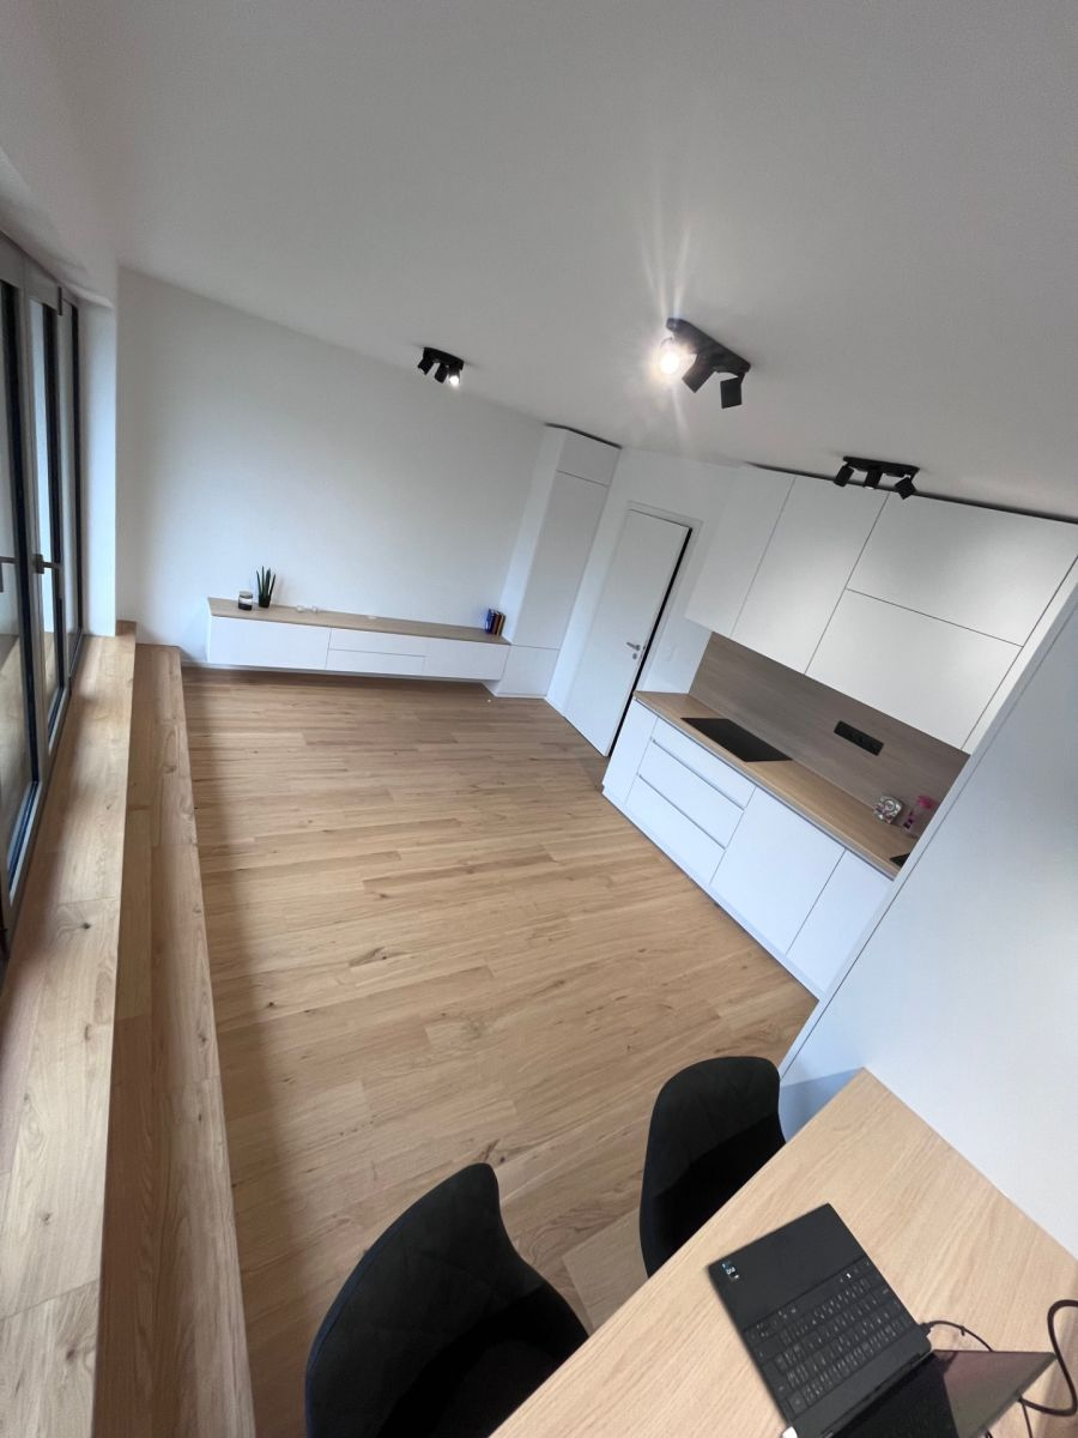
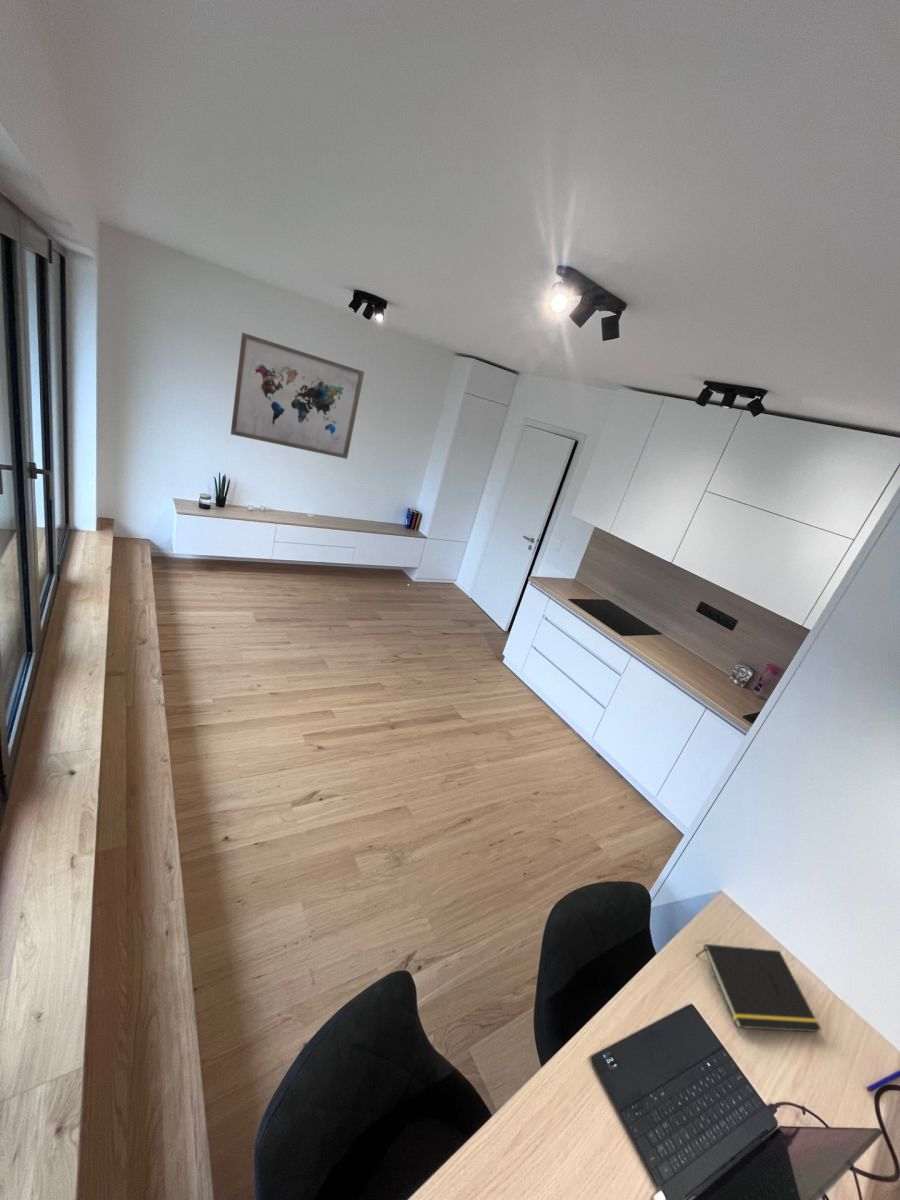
+ notepad [695,943,822,1033]
+ pen [865,1069,900,1093]
+ wall art [230,332,365,460]
